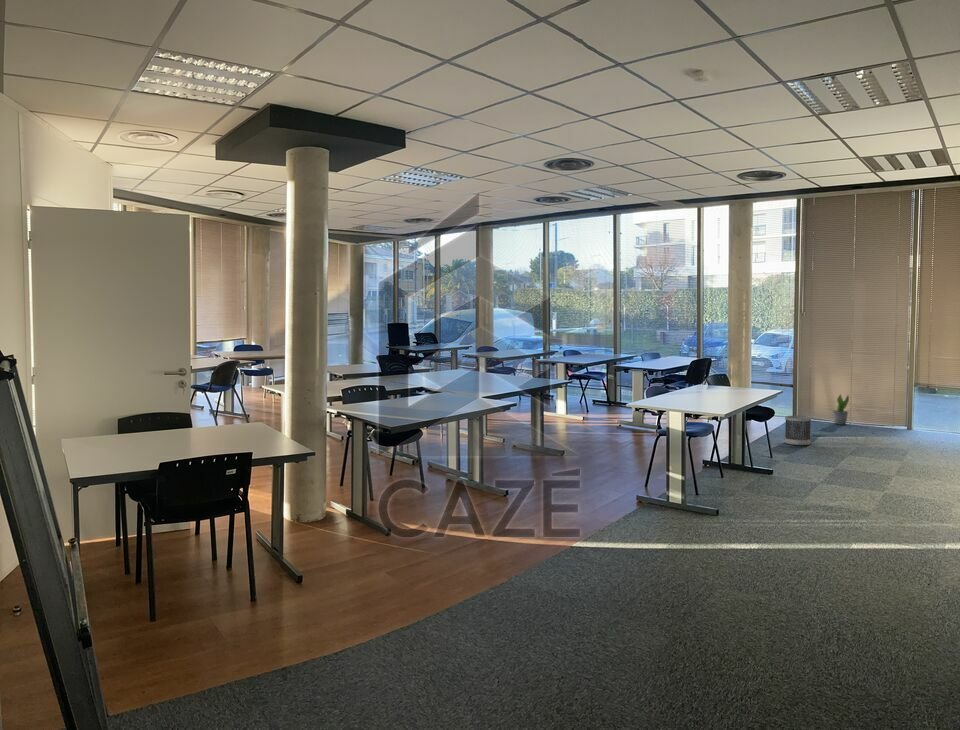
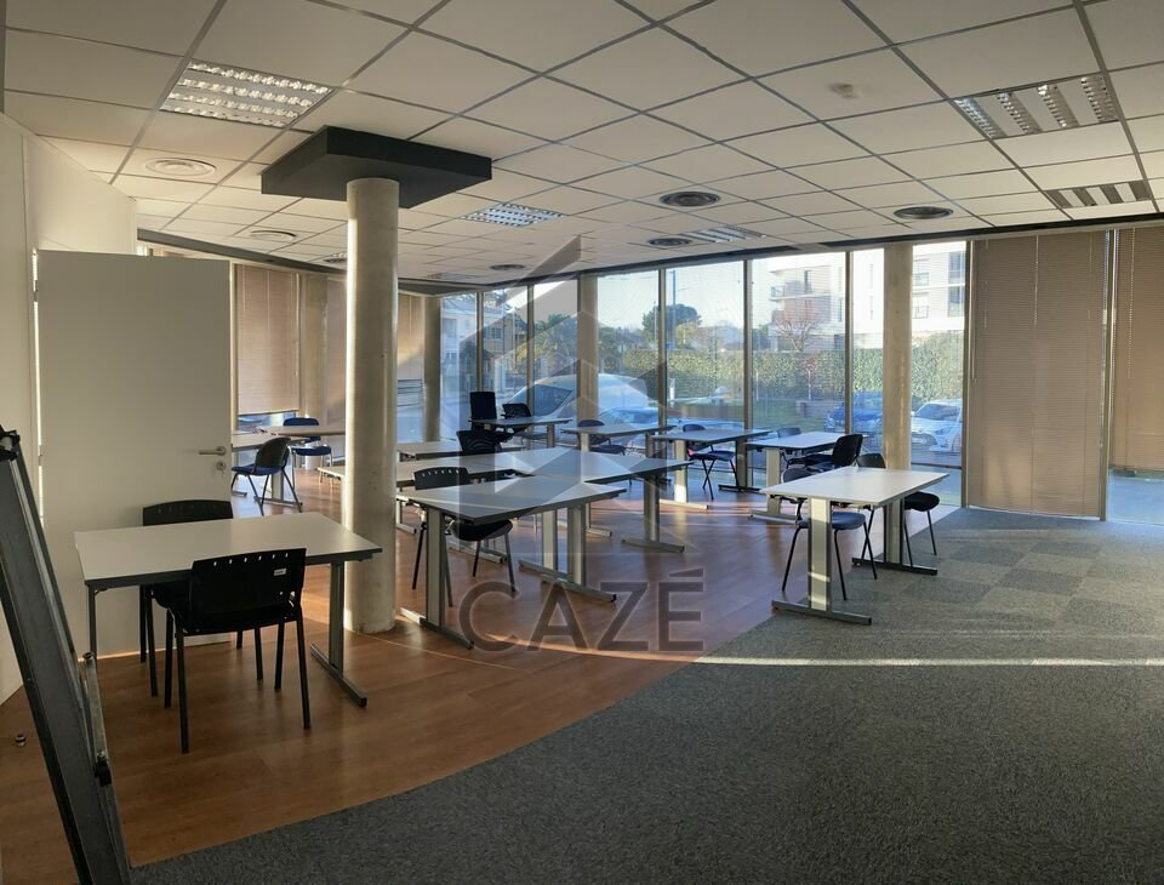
- wastebasket [784,415,812,446]
- potted plant [832,393,850,426]
